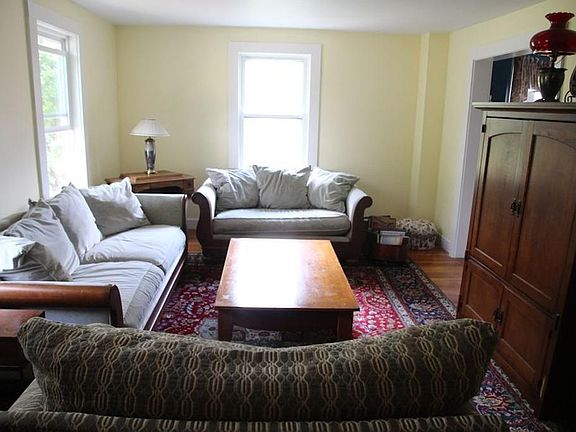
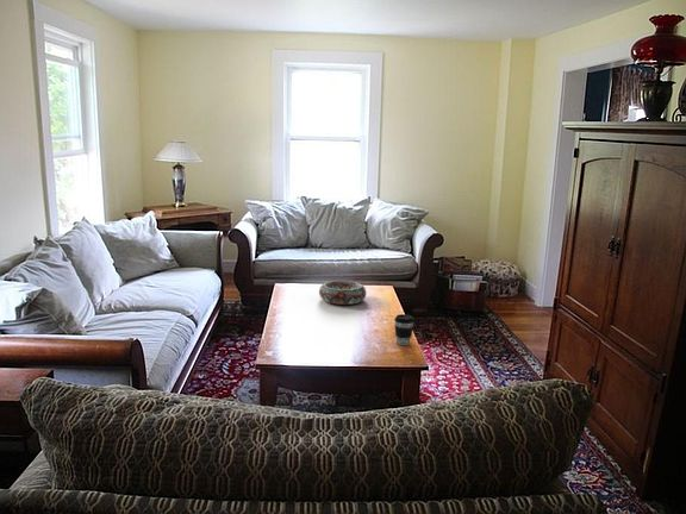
+ coffee cup [393,313,416,346]
+ decorative bowl [318,280,368,306]
